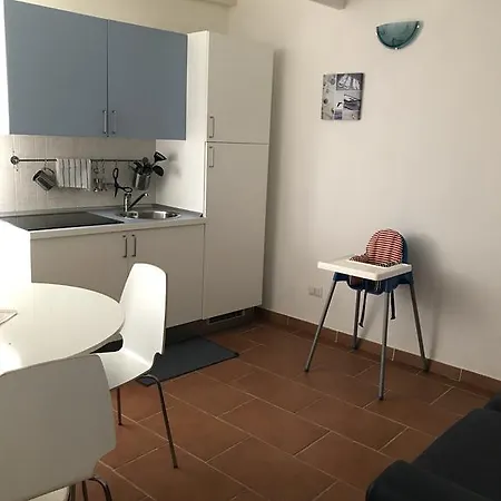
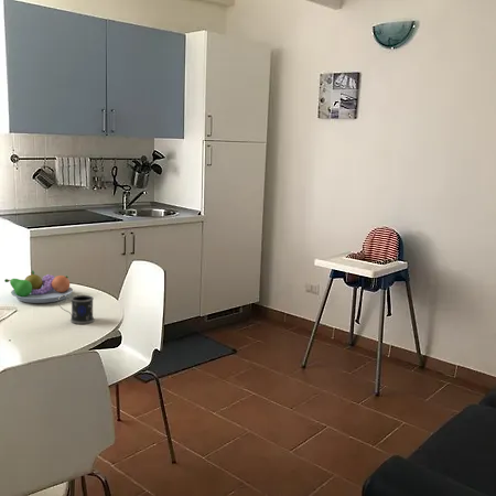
+ fruit bowl [3,269,74,304]
+ mug [57,294,95,325]
